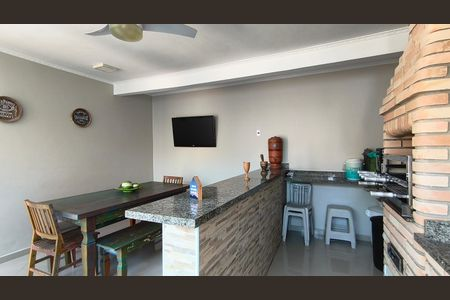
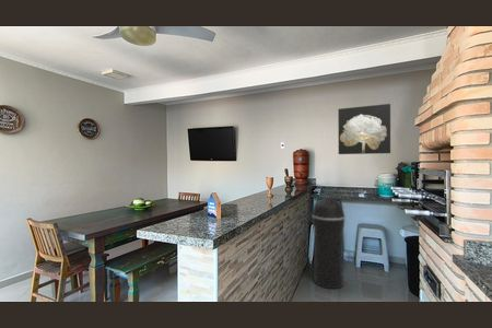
+ wall art [337,103,391,155]
+ trash can [311,196,347,290]
